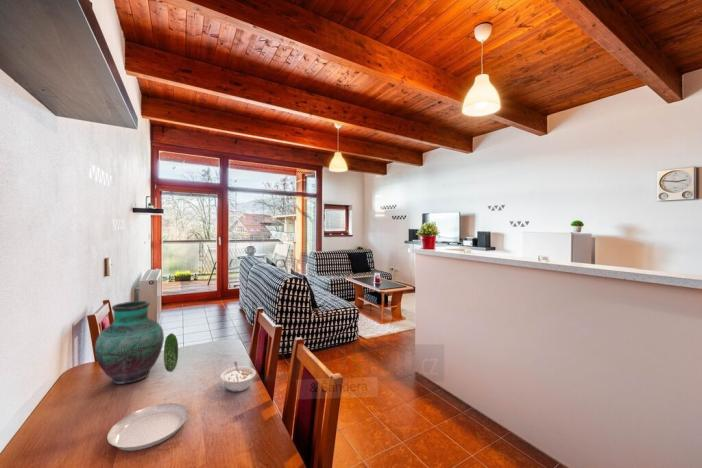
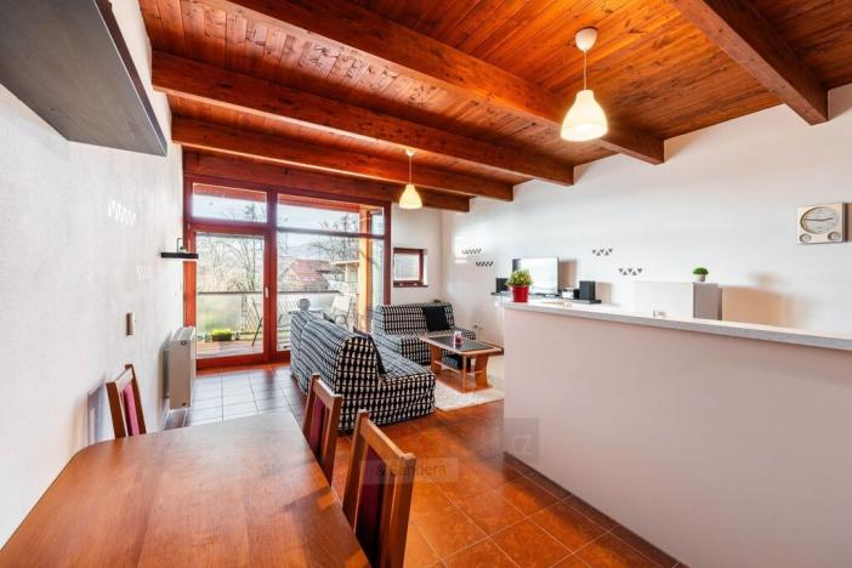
- vase [94,300,165,385]
- plate [106,332,189,452]
- legume [220,361,257,393]
